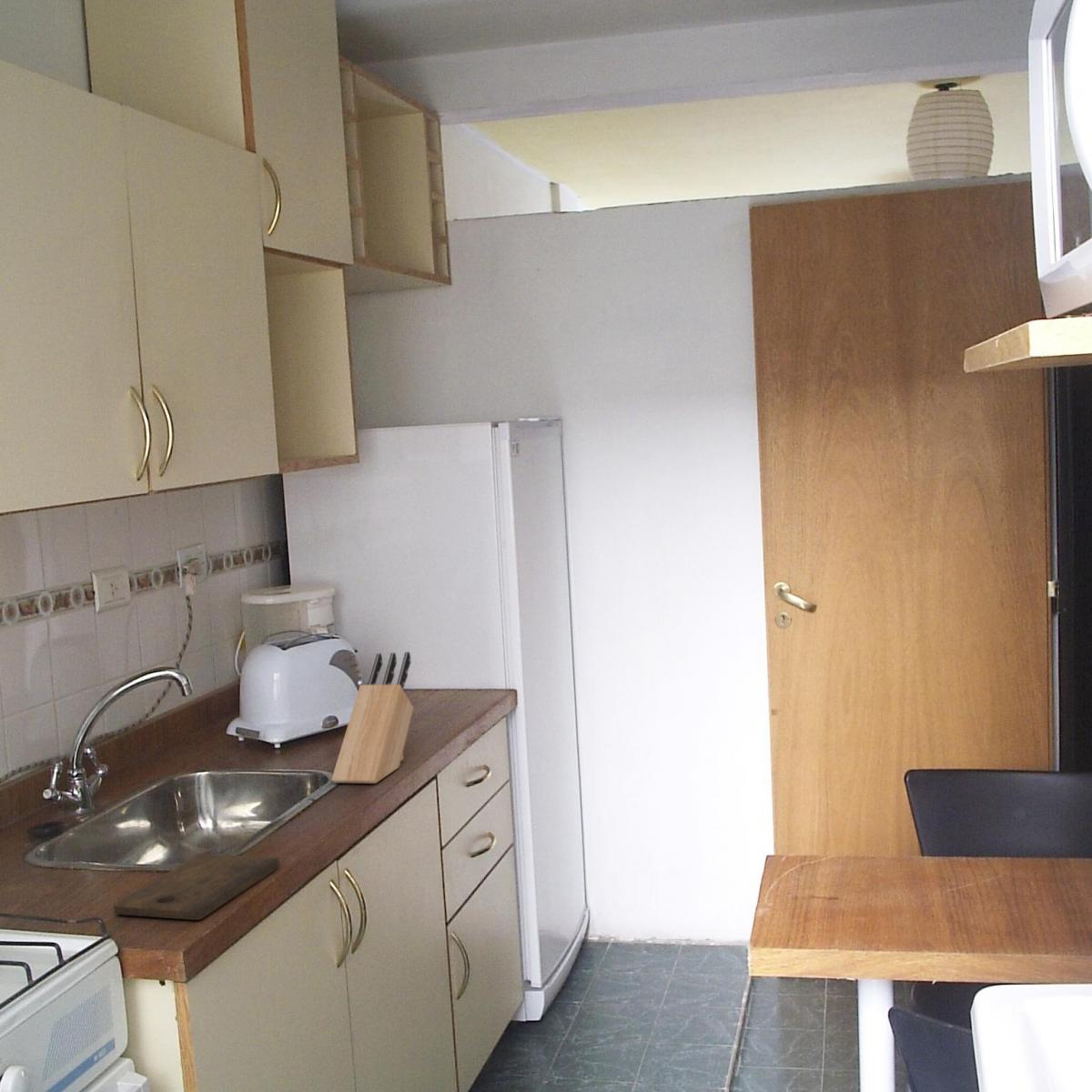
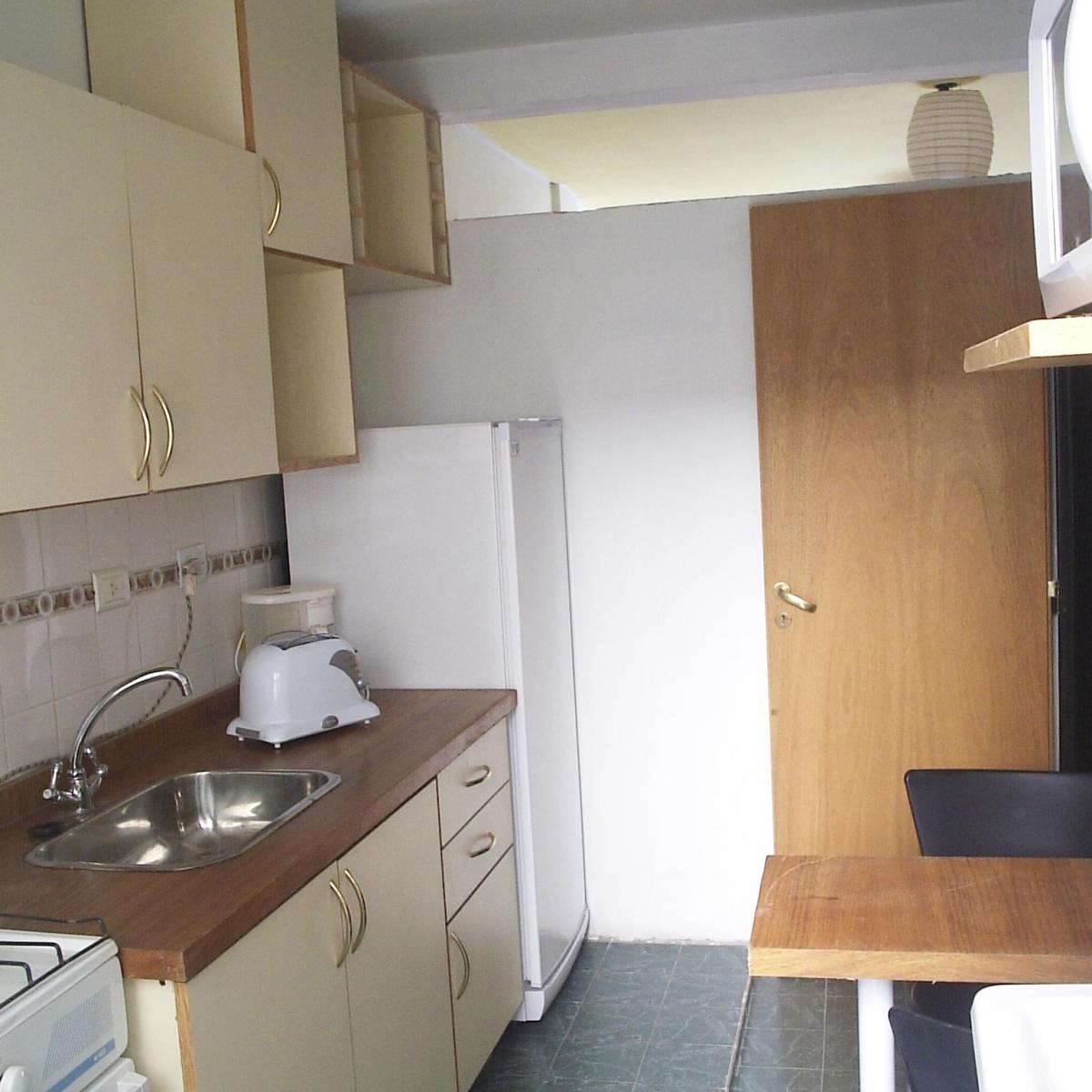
- cutting board [113,853,280,921]
- knife block [330,651,415,784]
